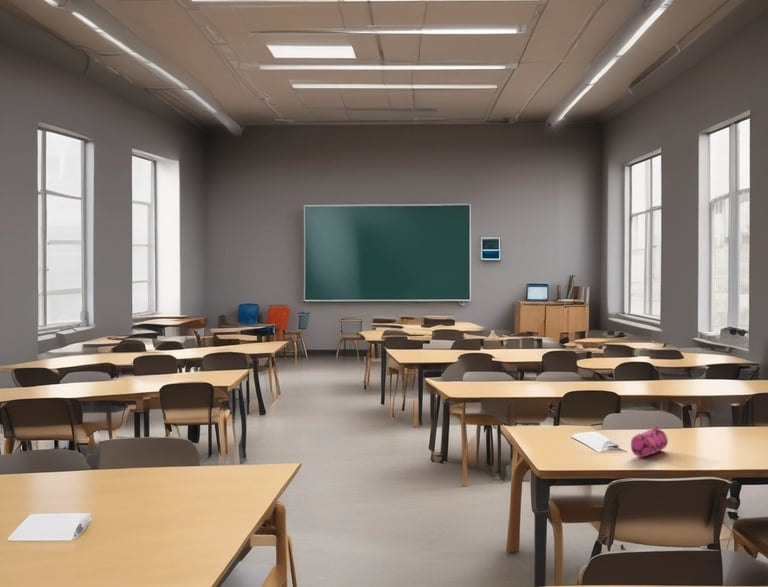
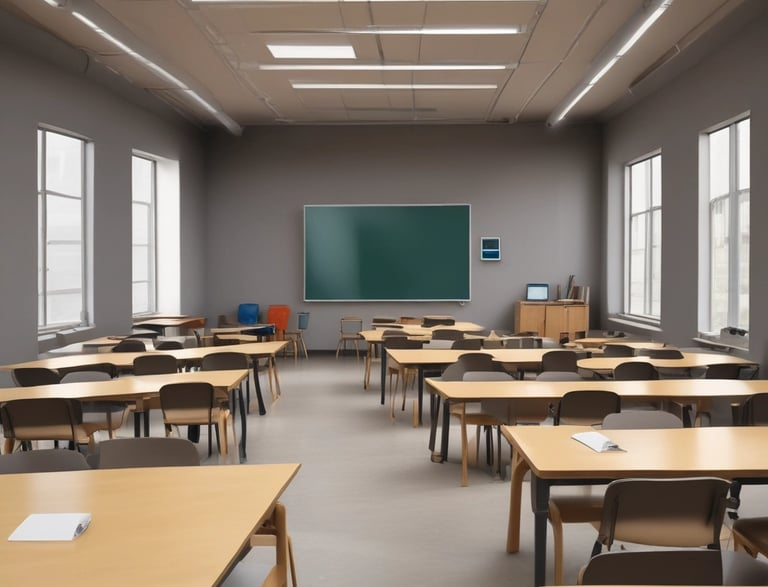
- pencil case [630,425,669,458]
